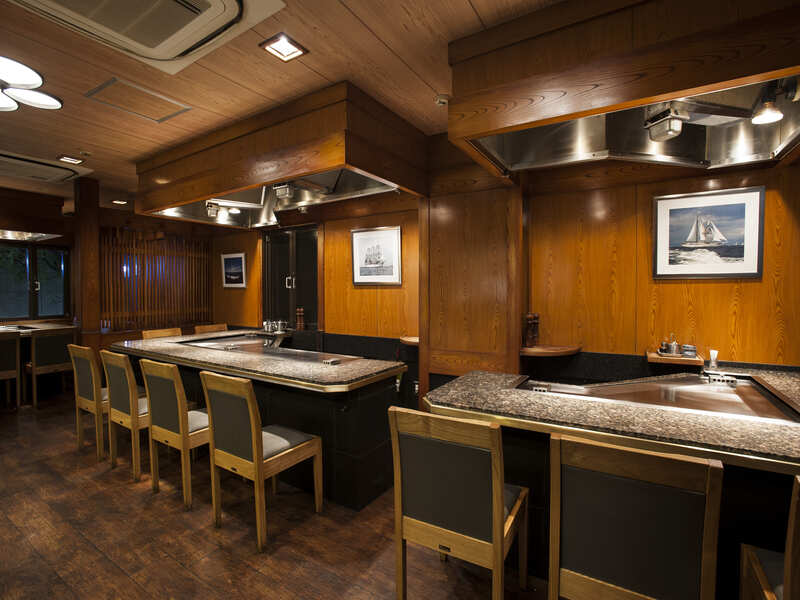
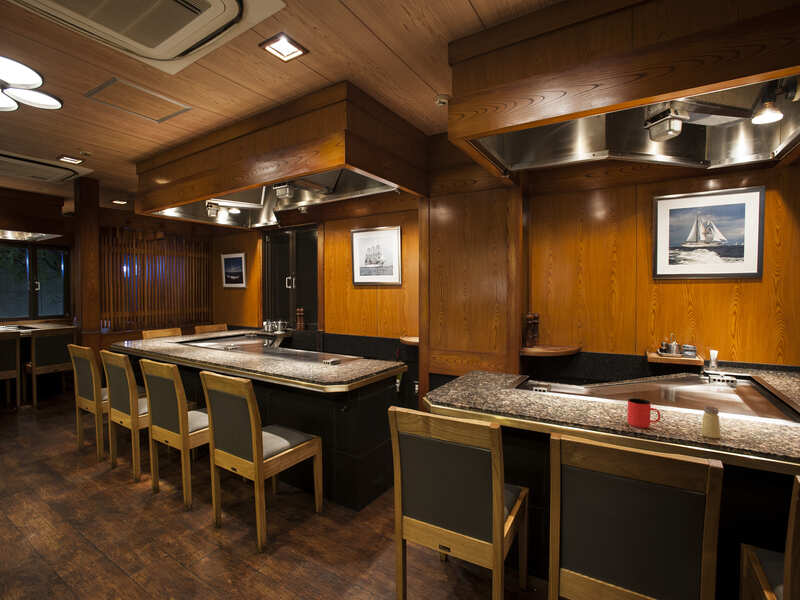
+ cup [627,398,661,429]
+ saltshaker [700,405,721,439]
